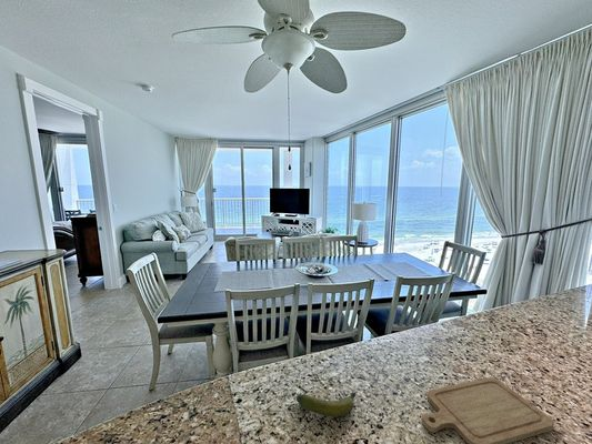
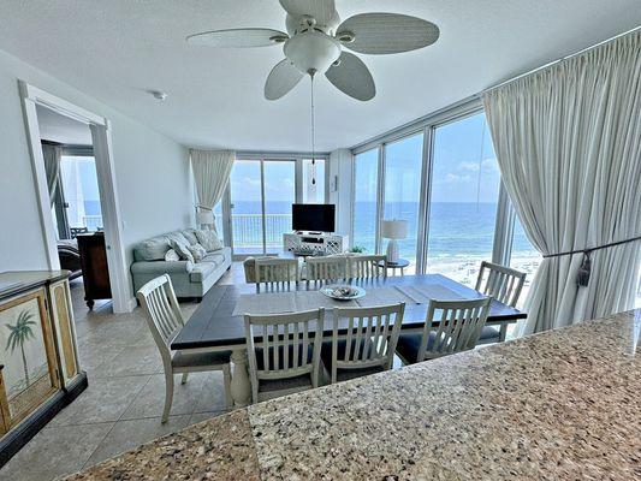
- banana [295,392,357,418]
- chopping board [421,376,555,444]
